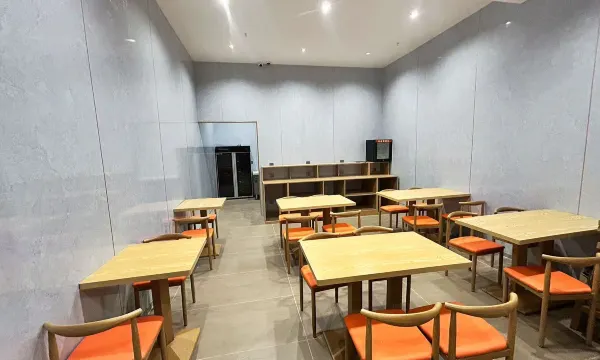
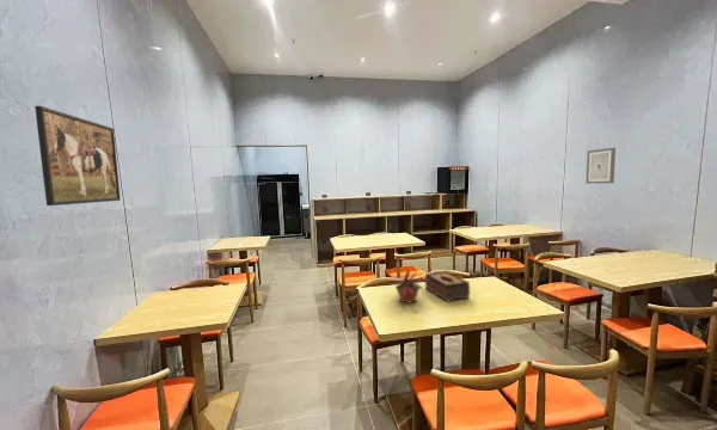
+ potted plant [388,269,425,305]
+ tissue box [424,270,471,302]
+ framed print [33,105,122,207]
+ wall art [584,147,617,185]
